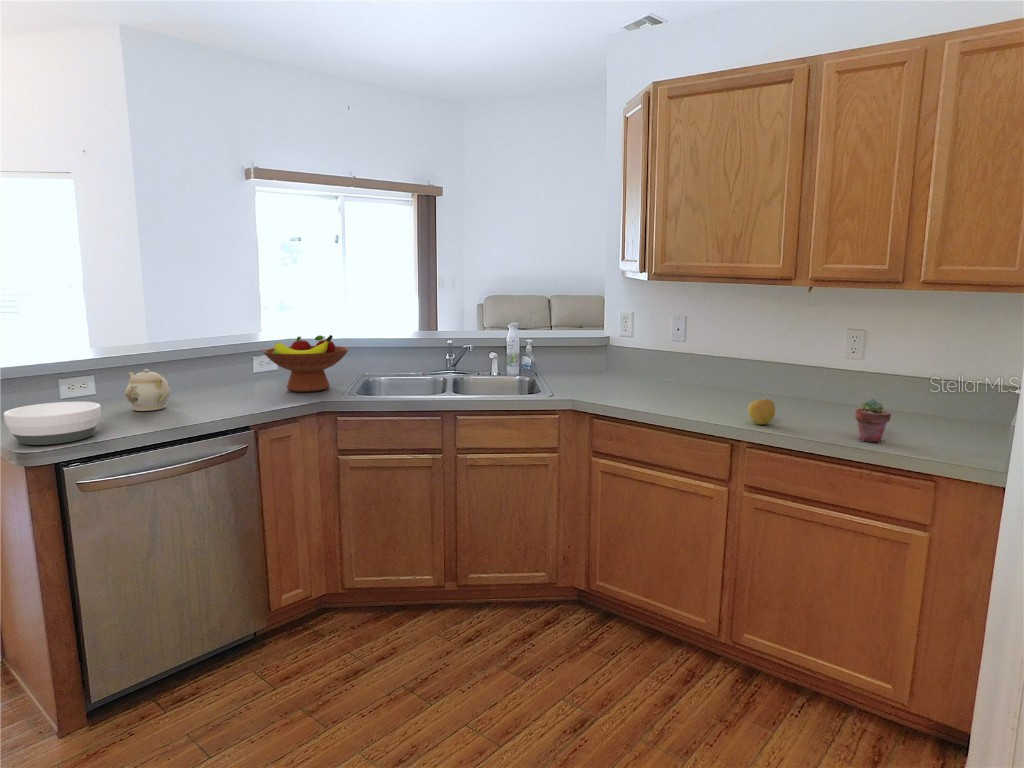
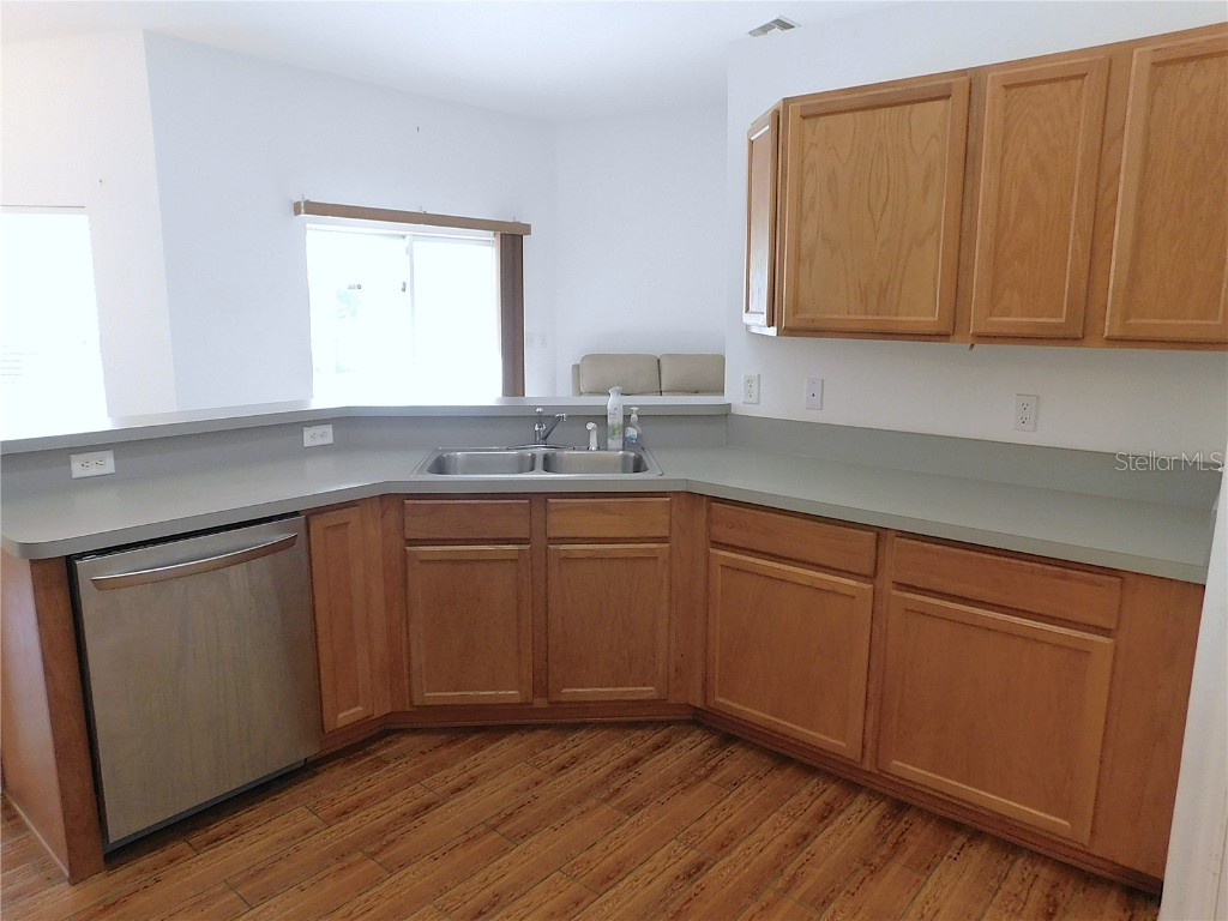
- potted succulent [854,398,892,443]
- apple [747,398,776,426]
- teapot [124,368,171,412]
- fruit bowl [262,334,350,393]
- bowl [3,401,101,446]
